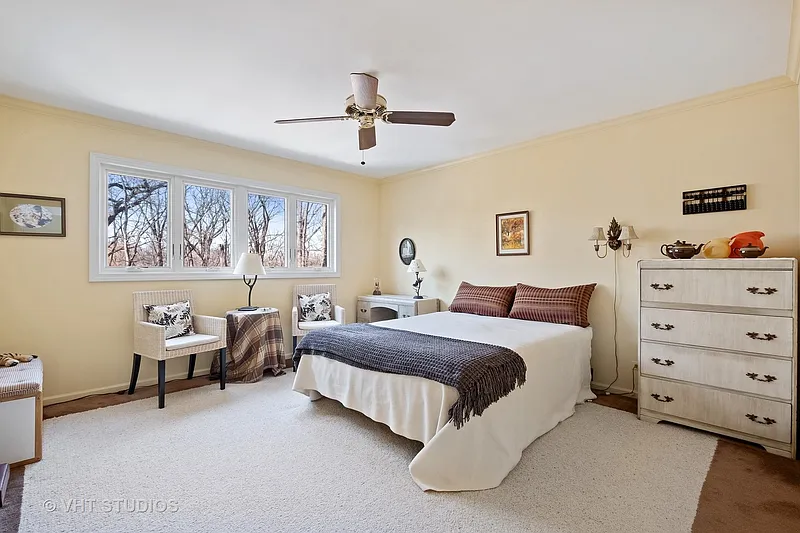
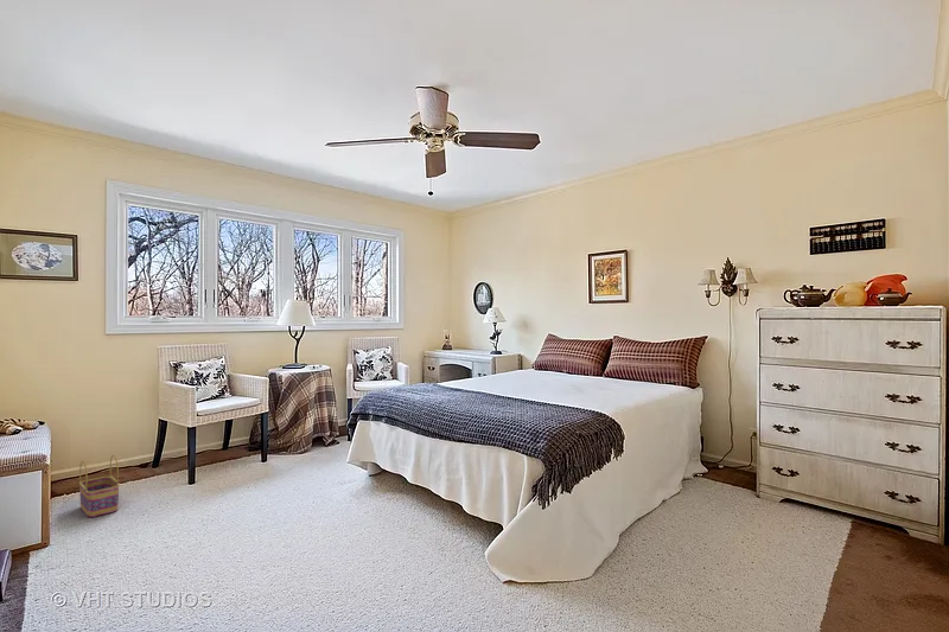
+ basket [78,454,121,518]
